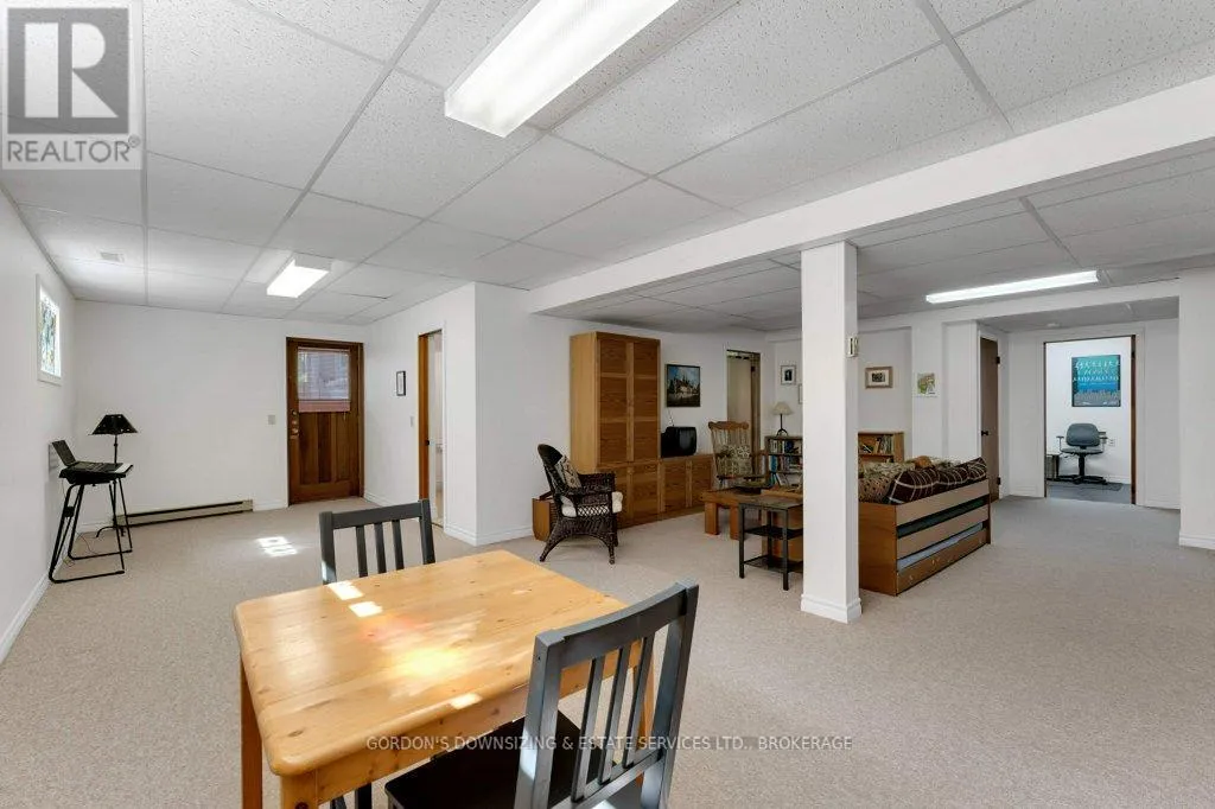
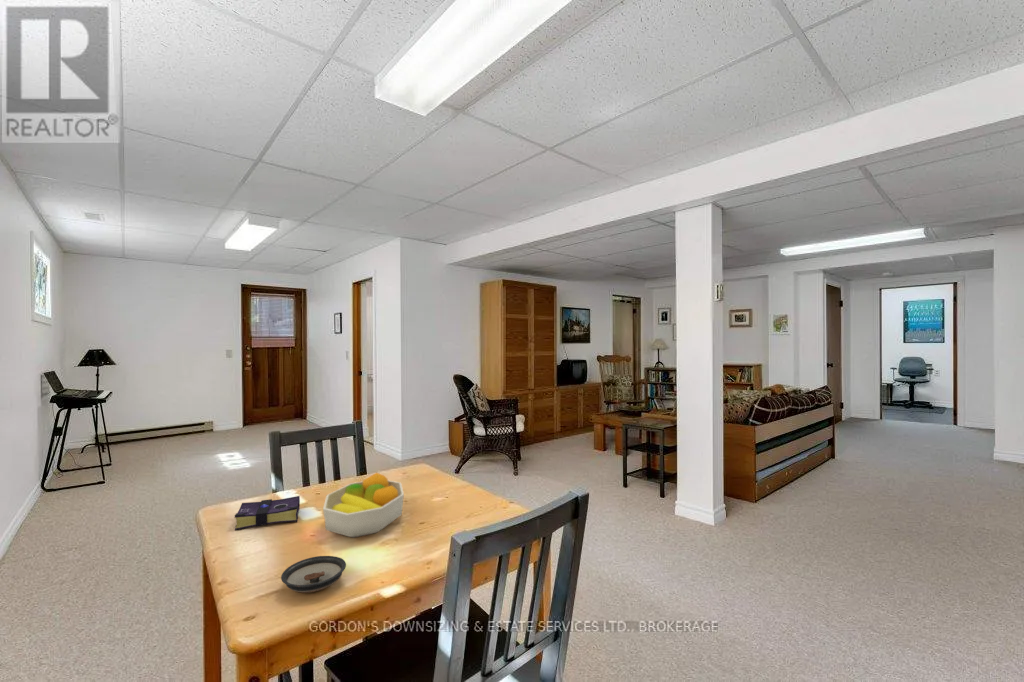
+ fruit bowl [322,472,405,539]
+ book [234,495,301,531]
+ saucer [280,555,347,594]
